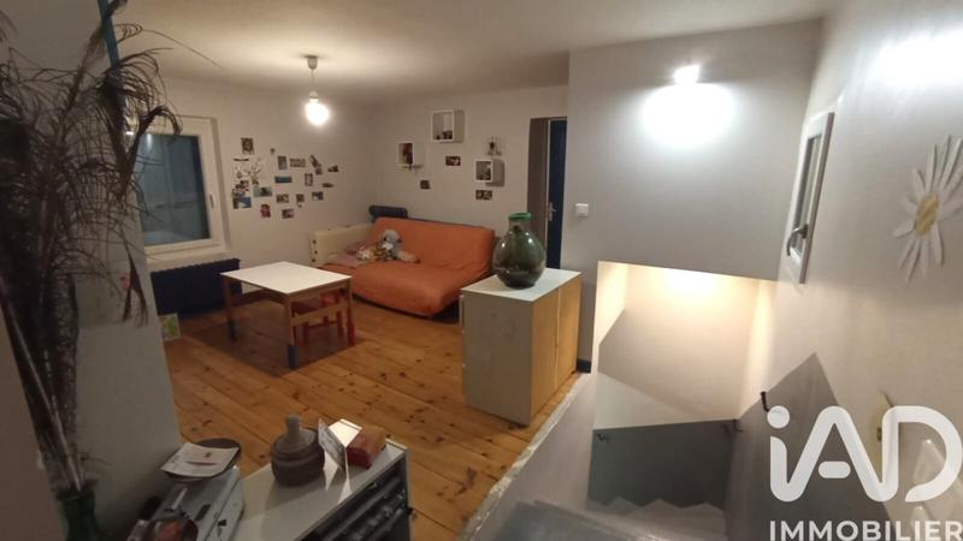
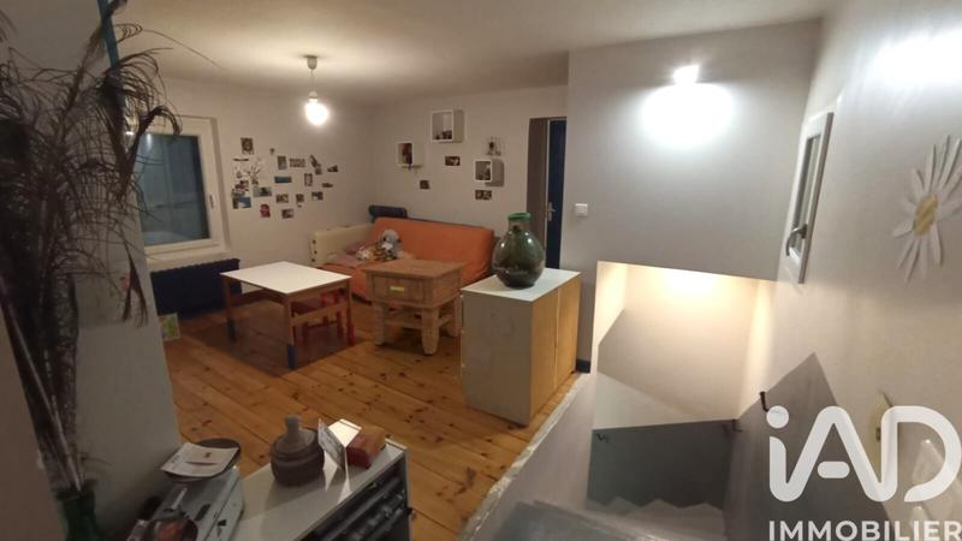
+ side table [360,257,469,356]
